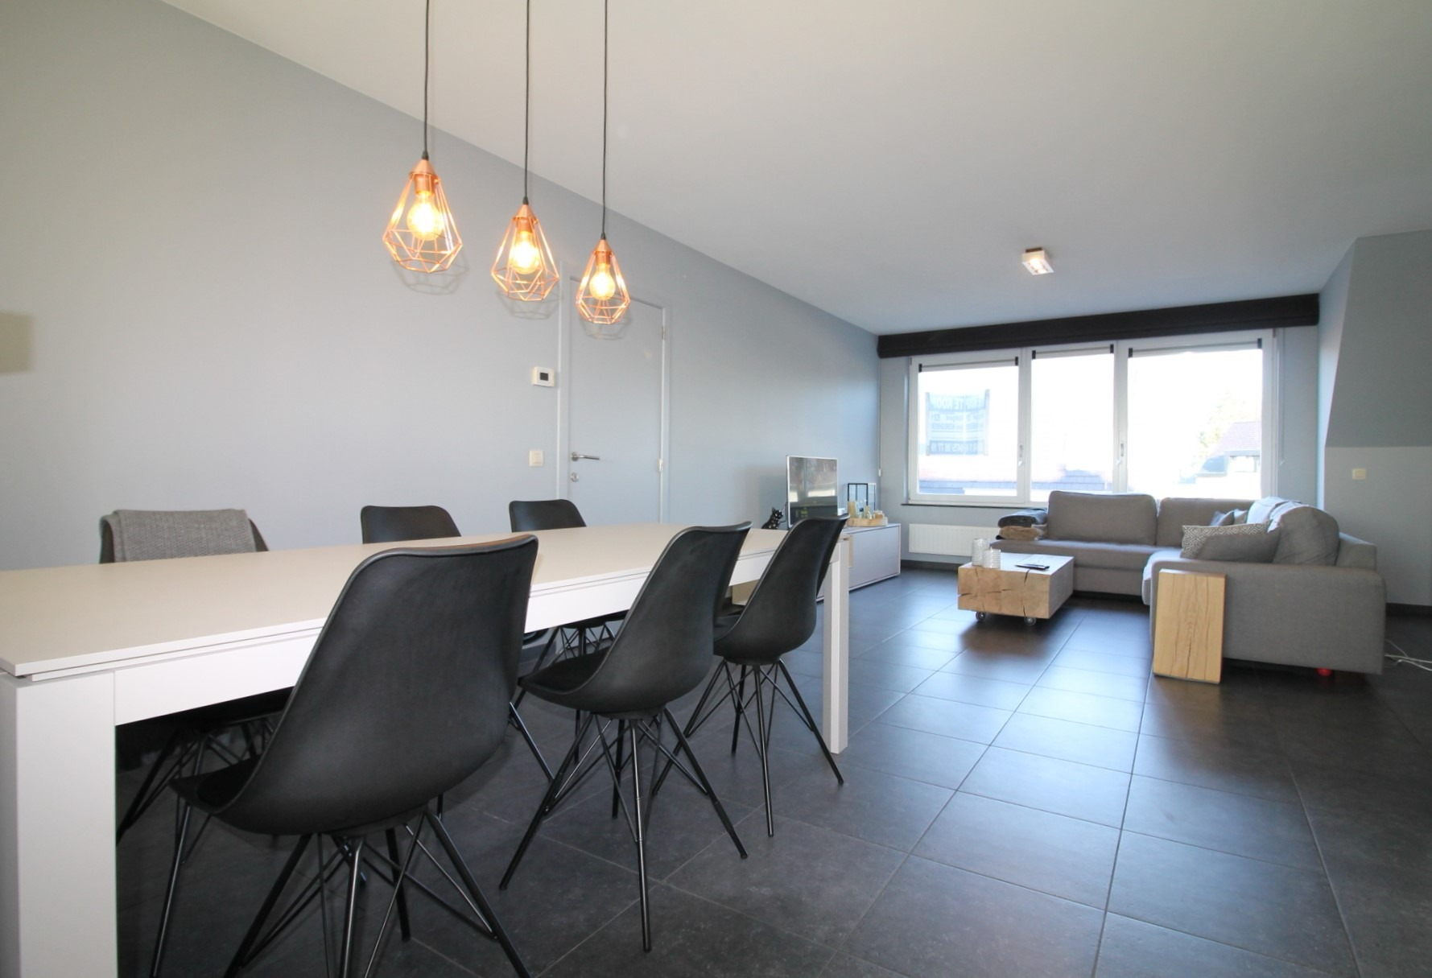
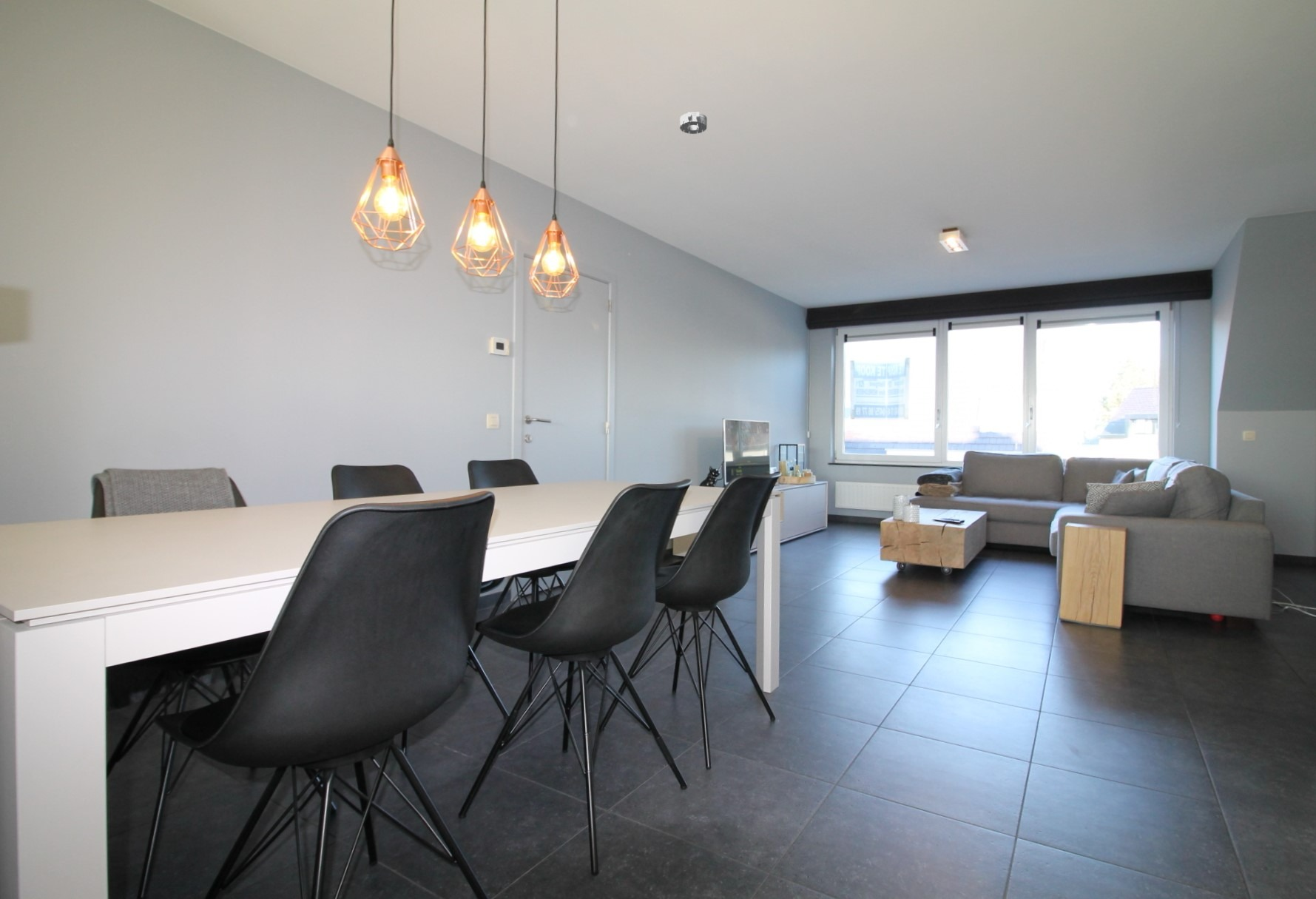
+ smoke detector [679,112,708,135]
